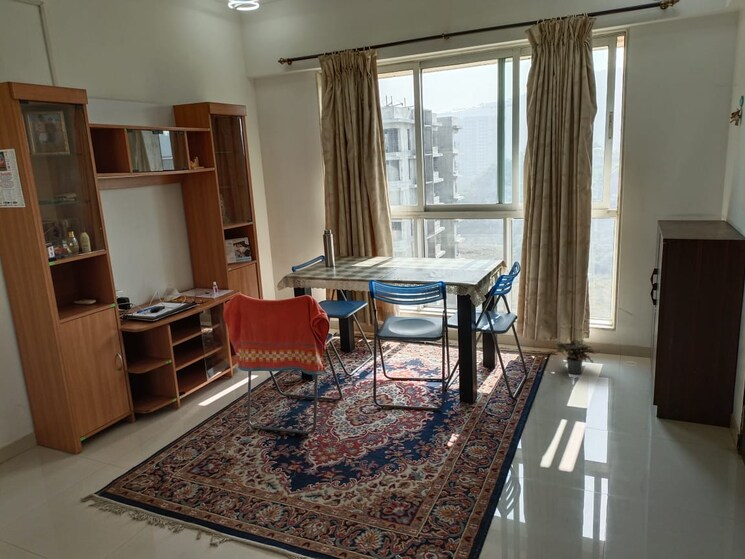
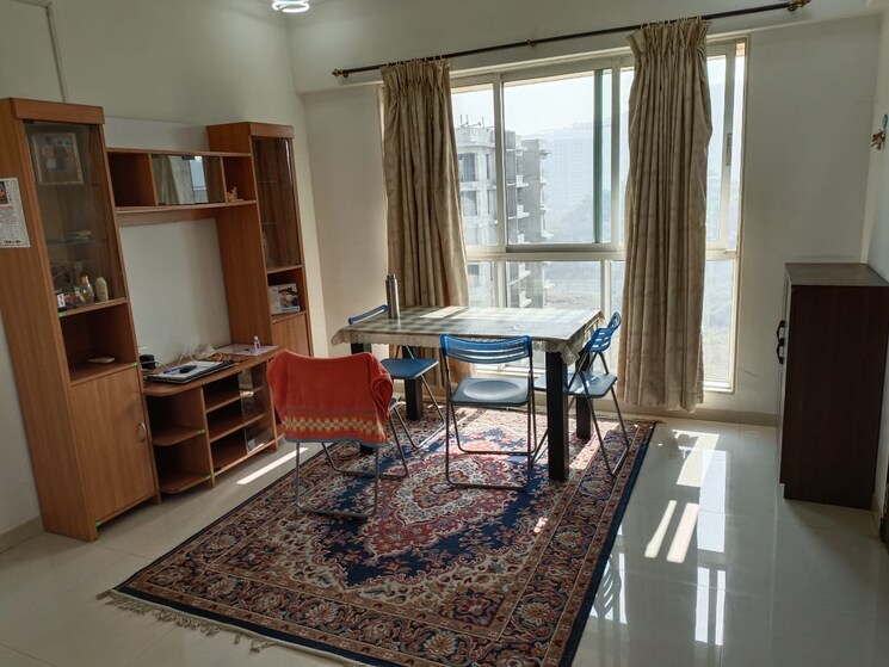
- potted plant [548,338,602,375]
